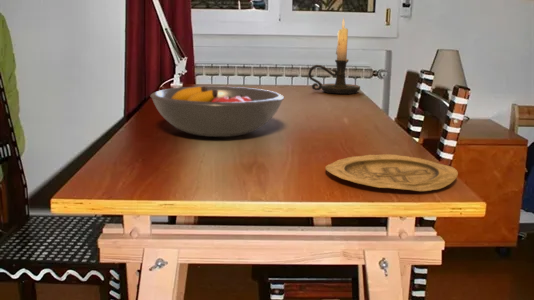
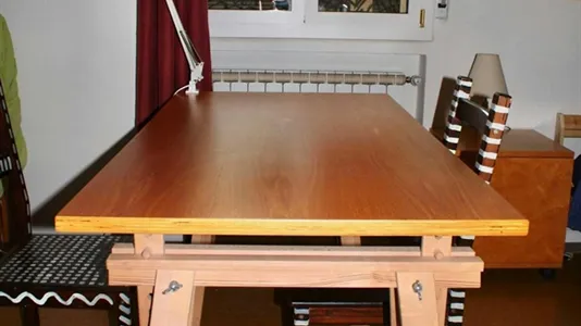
- fruit bowl [149,85,285,138]
- plate [324,153,459,192]
- candle holder [307,17,361,95]
